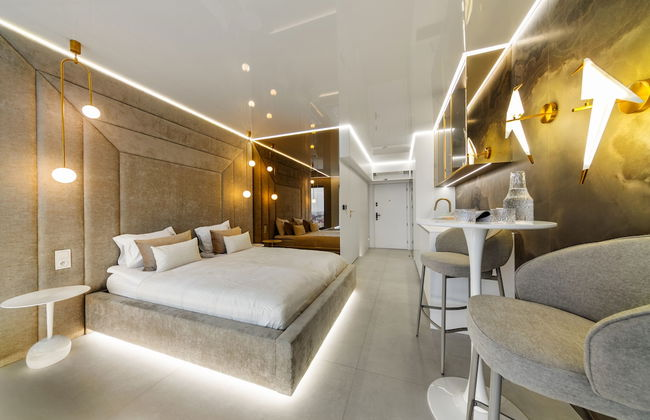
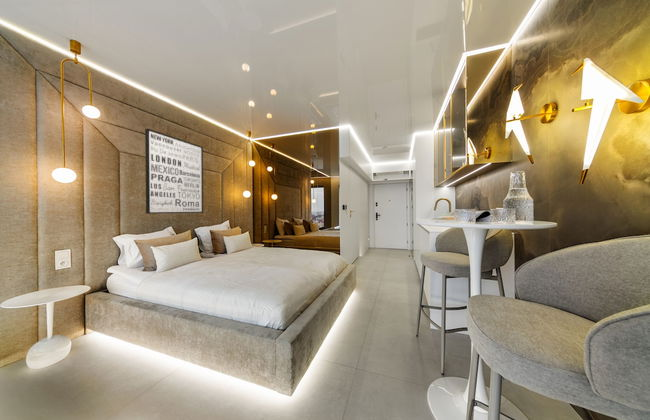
+ wall art [144,128,204,215]
